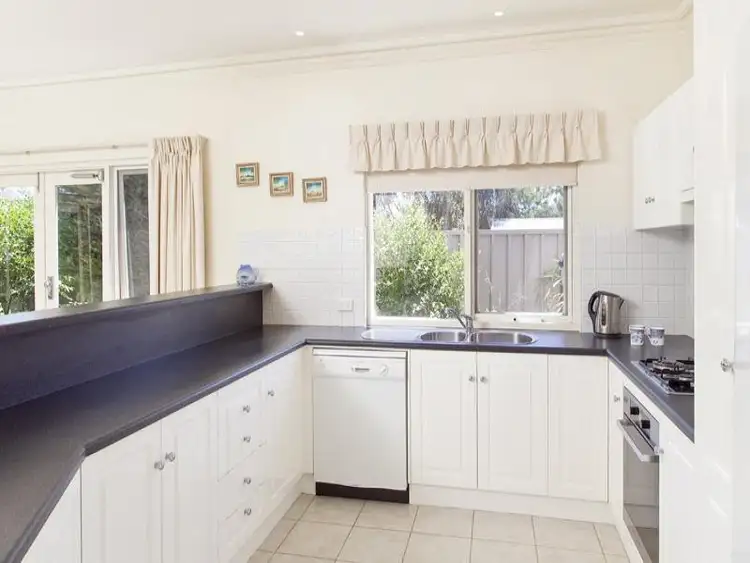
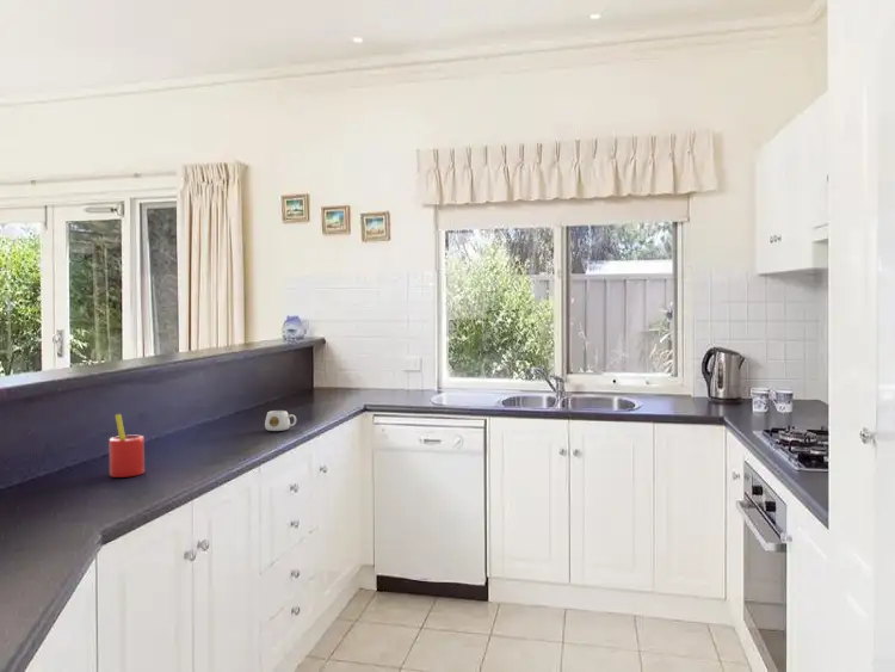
+ straw [109,413,146,479]
+ mug [264,409,297,432]
